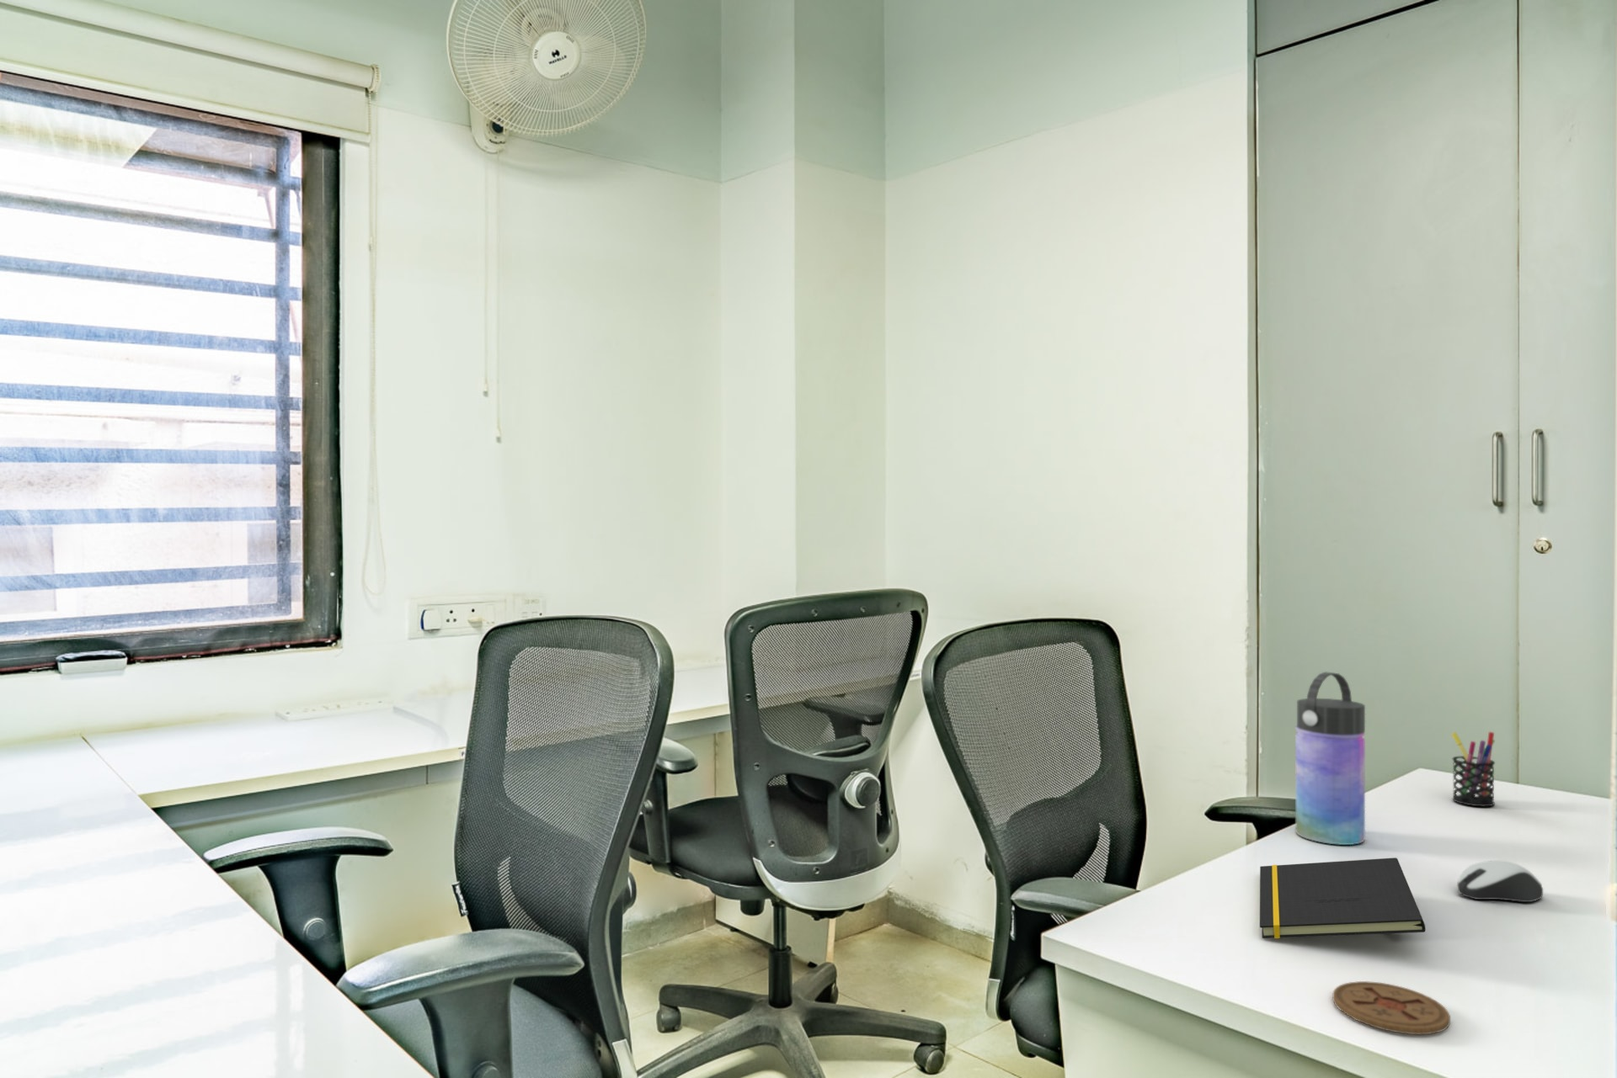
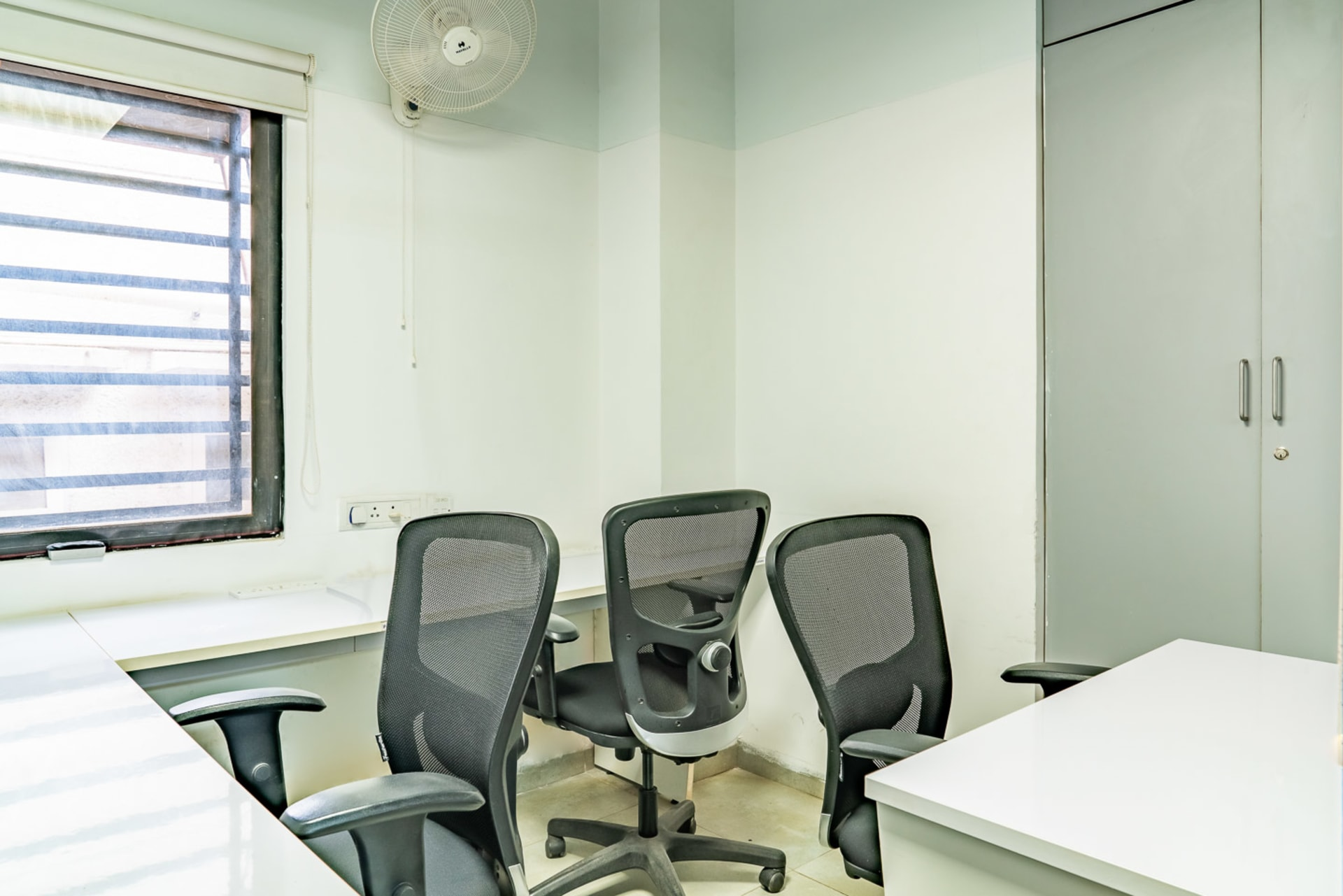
- pen holder [1451,732,1495,807]
- water bottle [1296,670,1367,846]
- coaster [1333,981,1451,1035]
- computer mouse [1457,859,1544,904]
- notepad [1259,857,1427,940]
